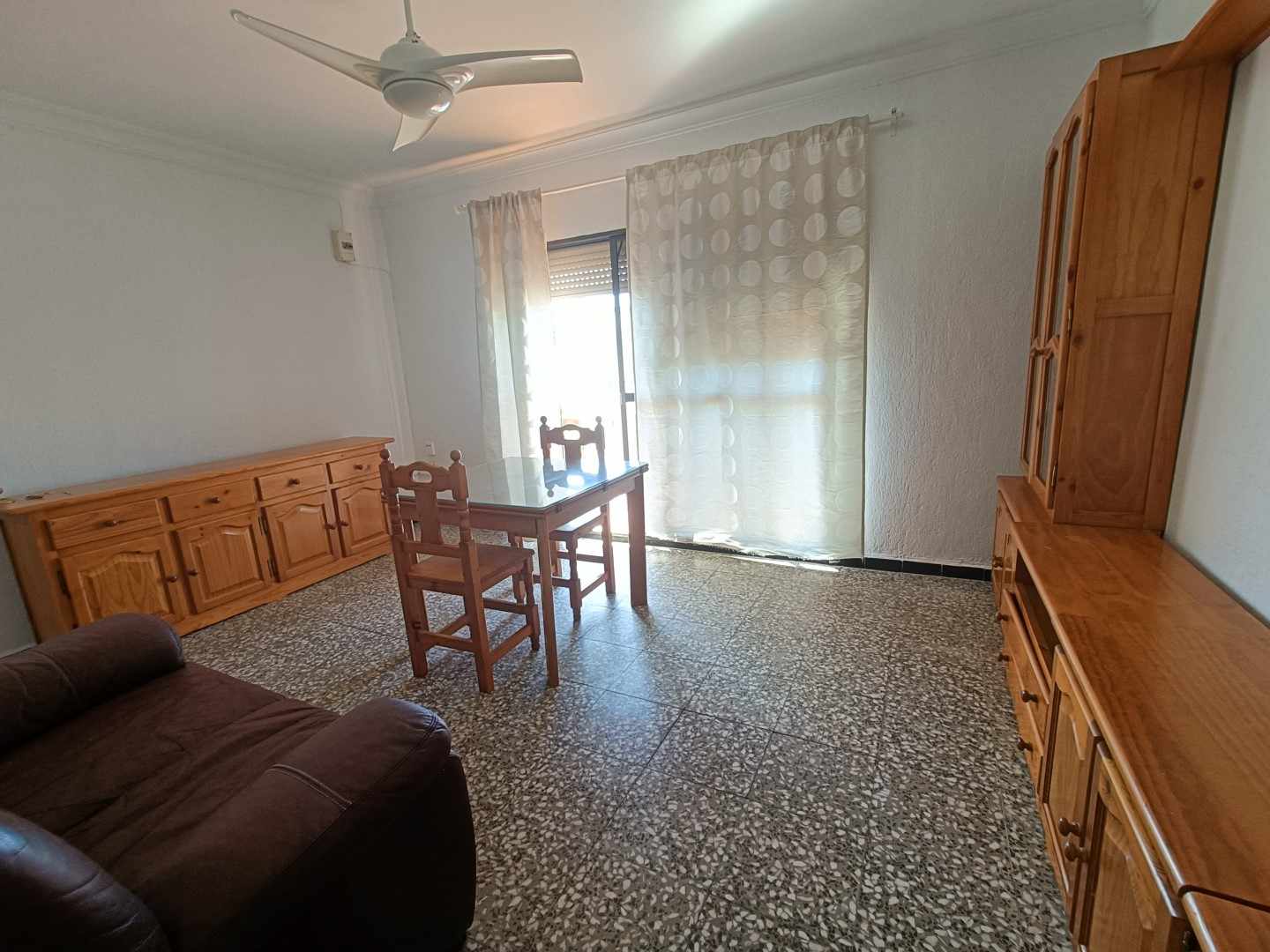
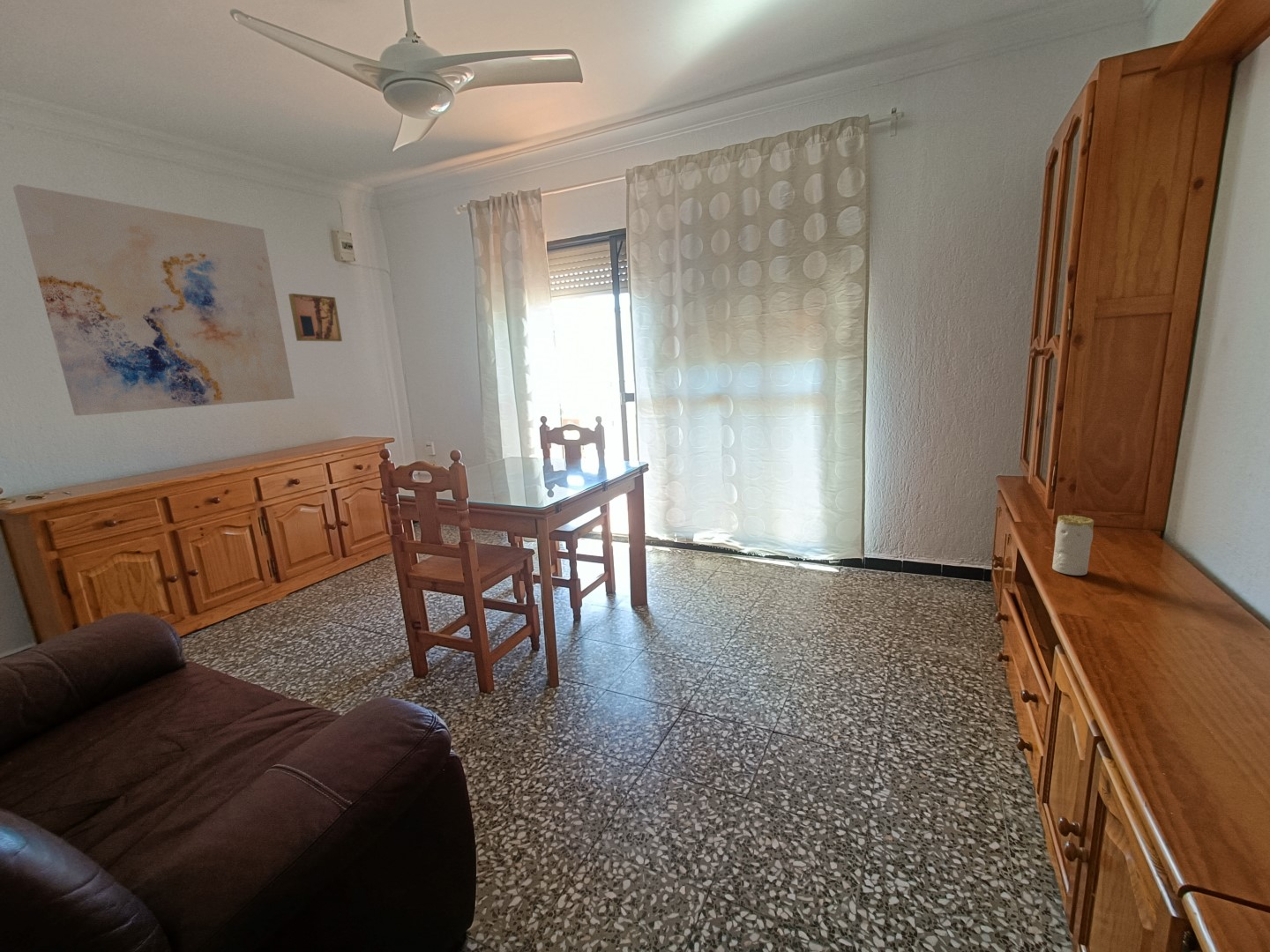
+ wall art [288,293,343,342]
+ candle [1051,514,1094,576]
+ wall art [12,183,295,416]
